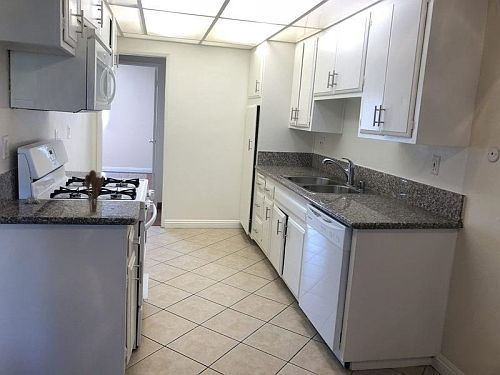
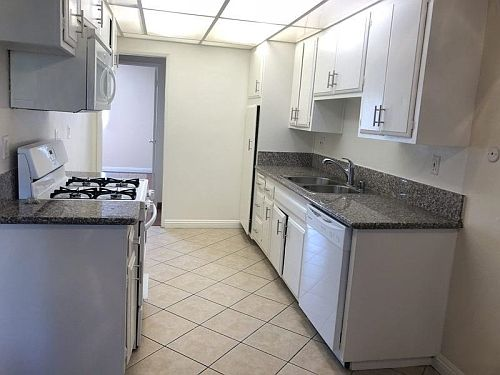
- utensil holder [84,169,105,214]
